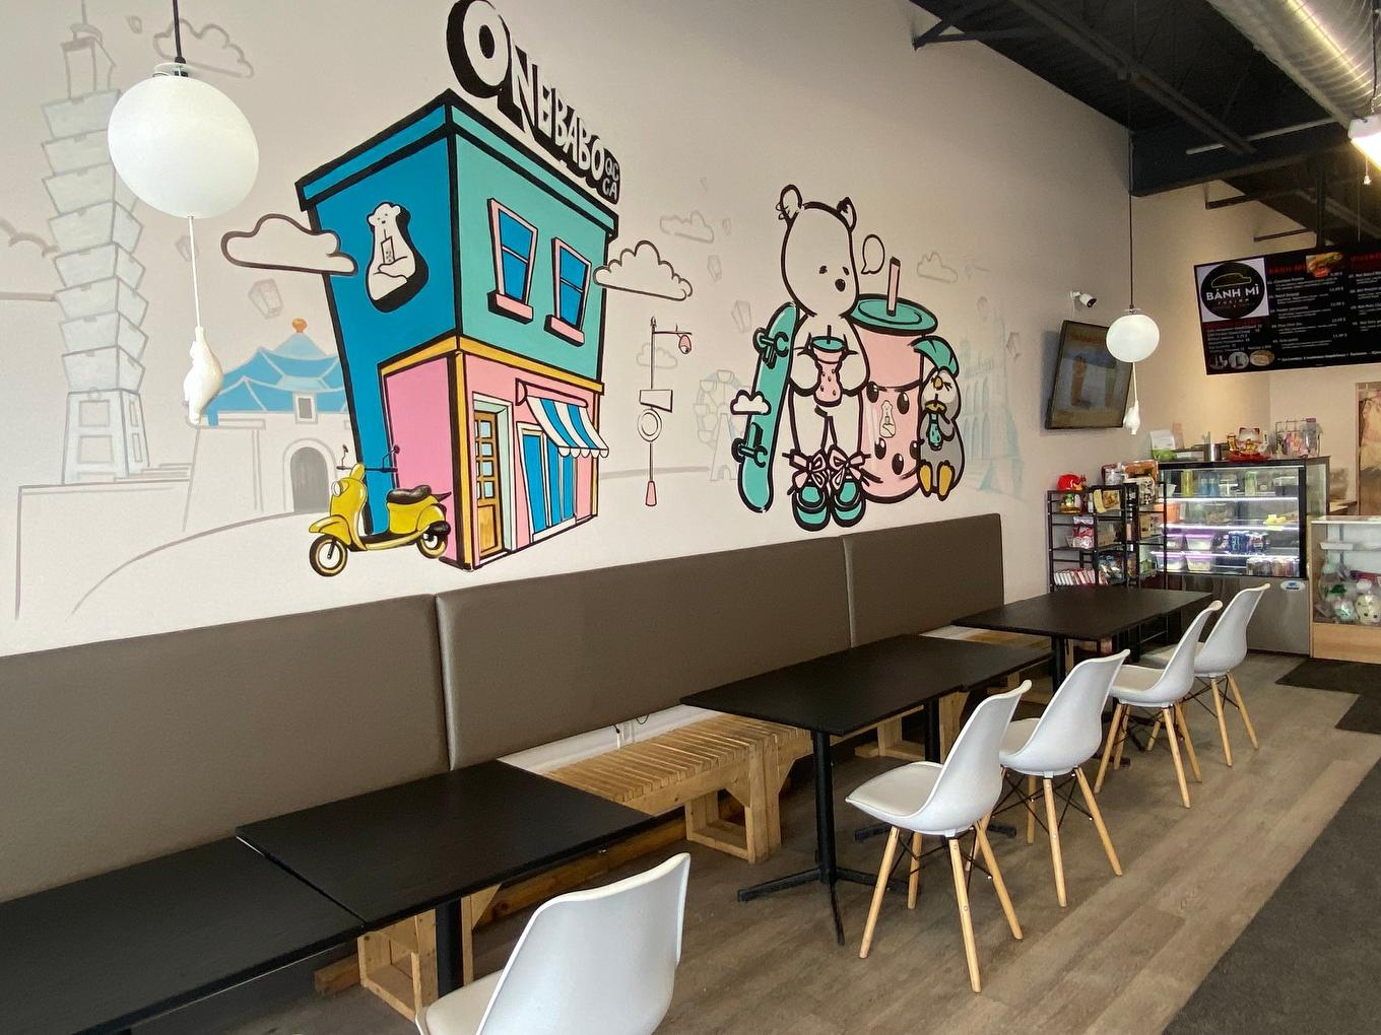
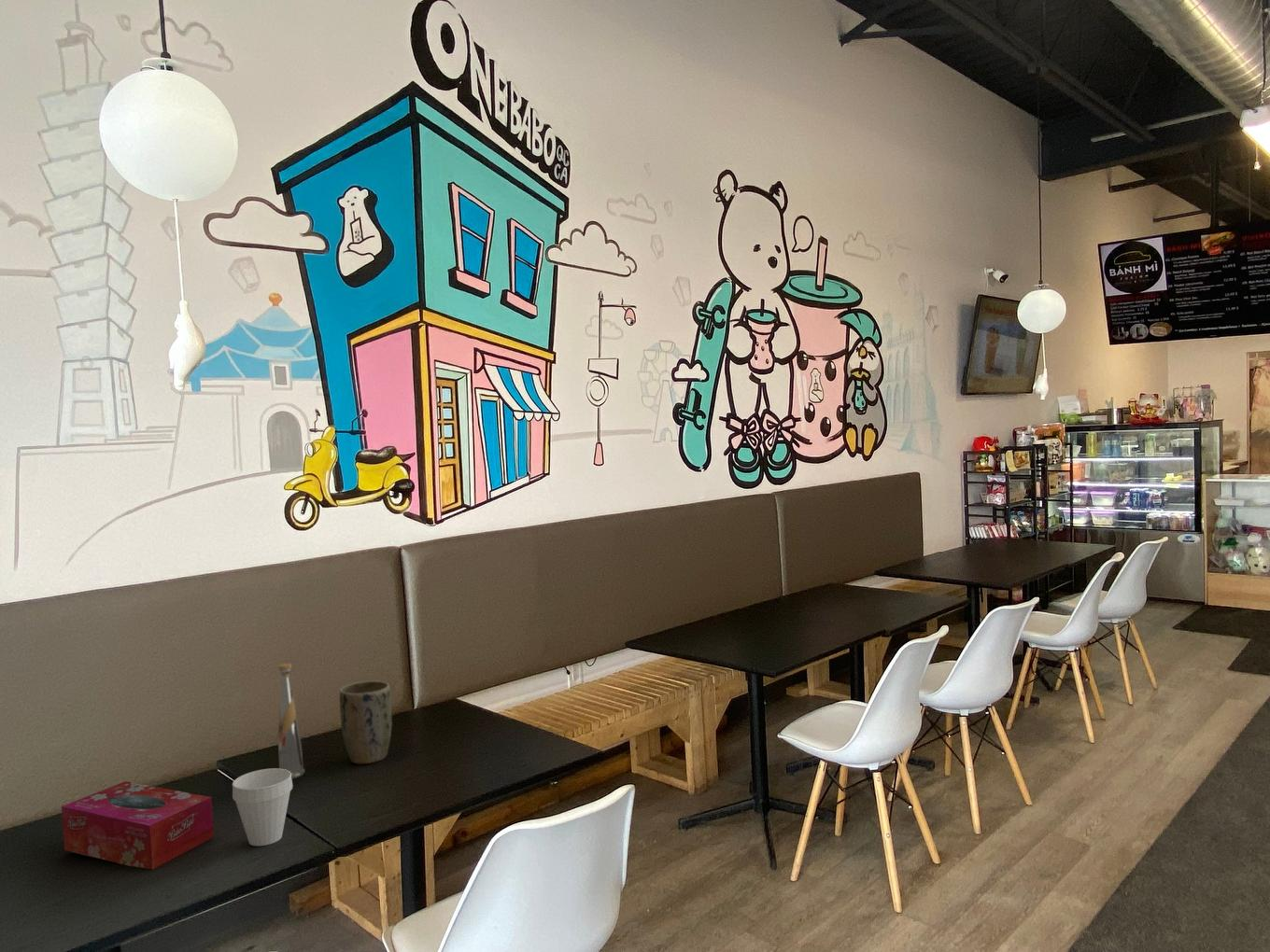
+ tissue box [61,780,215,870]
+ cup [232,767,293,847]
+ plant pot [339,680,393,764]
+ bottle [277,663,305,780]
